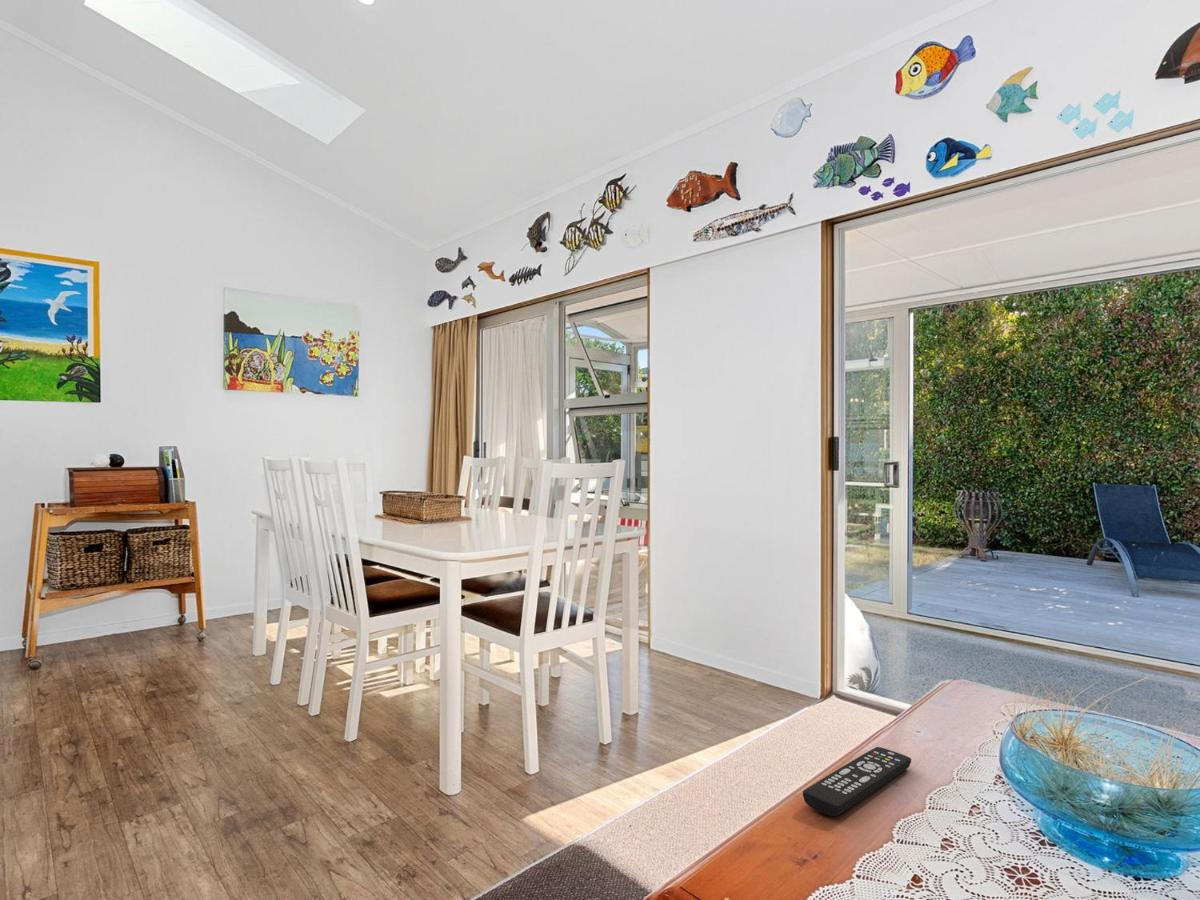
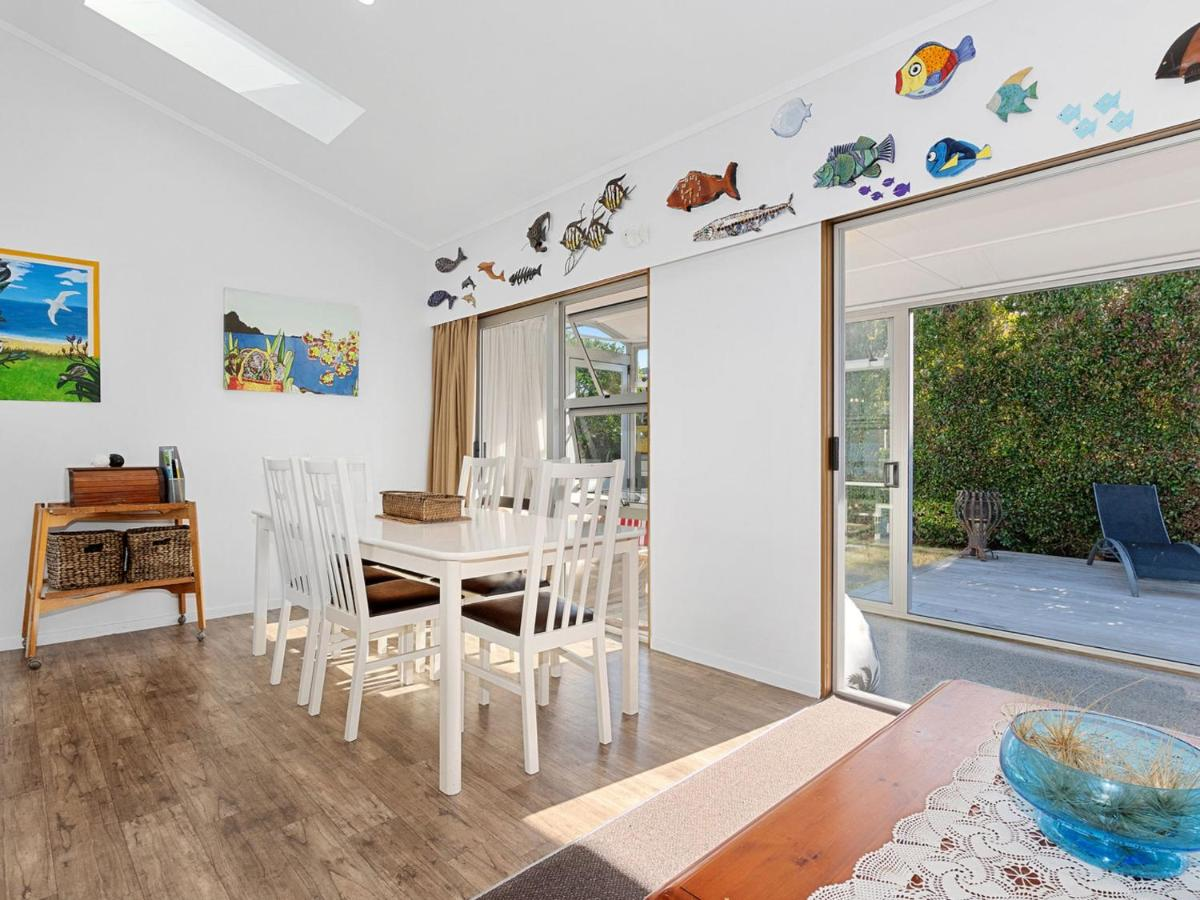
- remote control [802,746,912,817]
